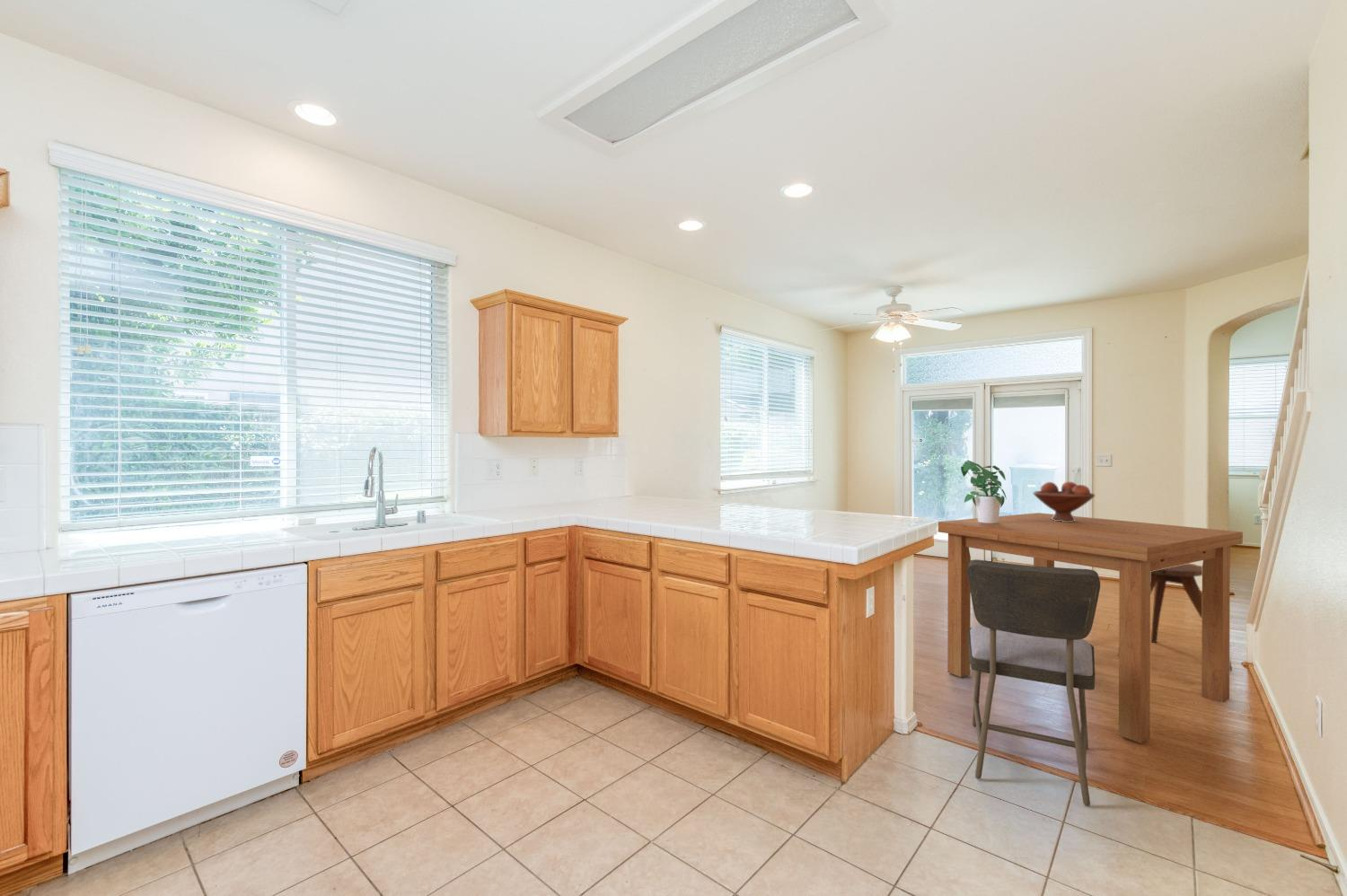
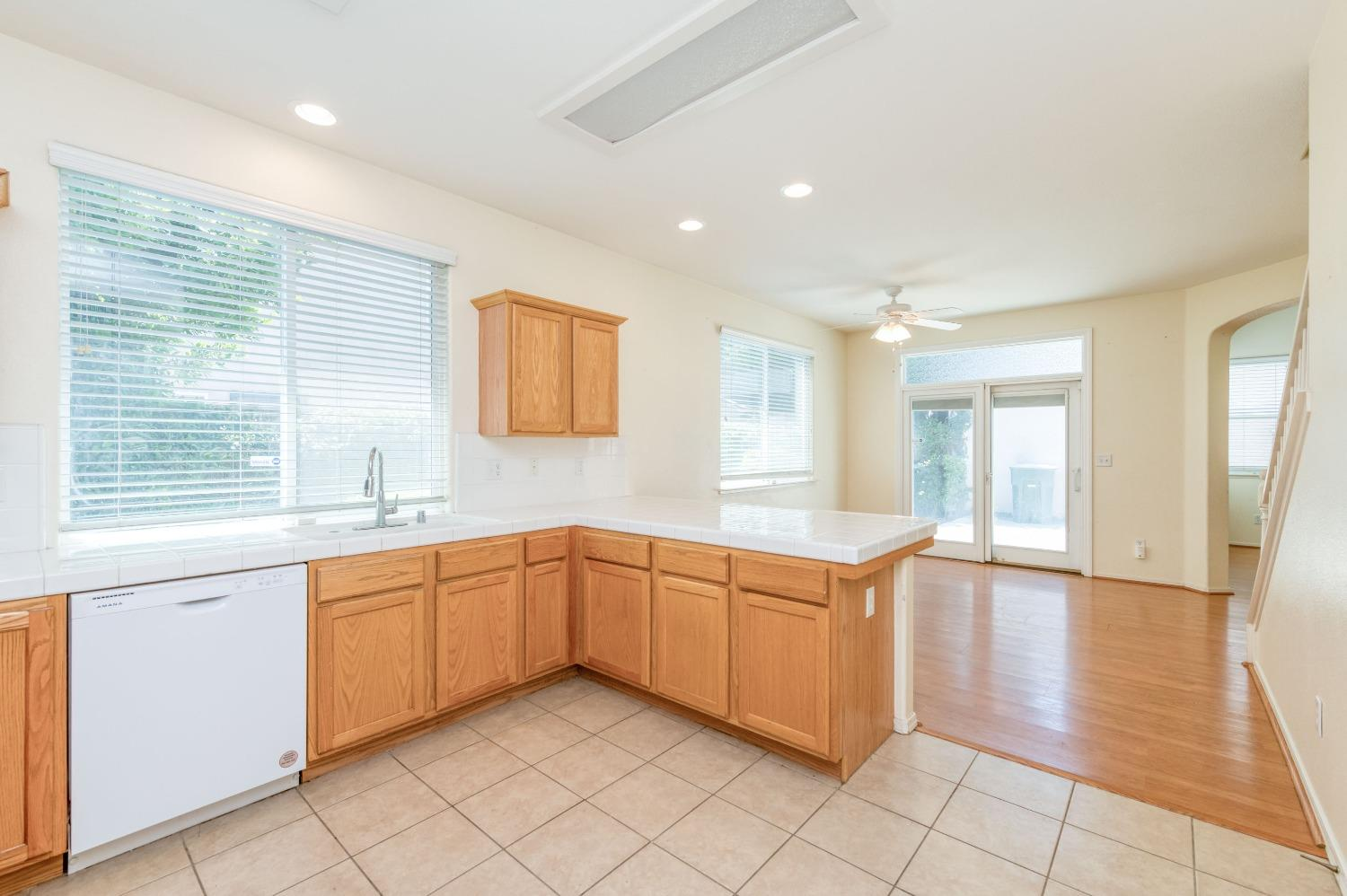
- dining chair [968,558,1101,807]
- dining table [938,512,1244,744]
- fruit bowl [1032,481,1096,522]
- potted plant [960,460,1008,523]
- stool [1117,563,1233,672]
